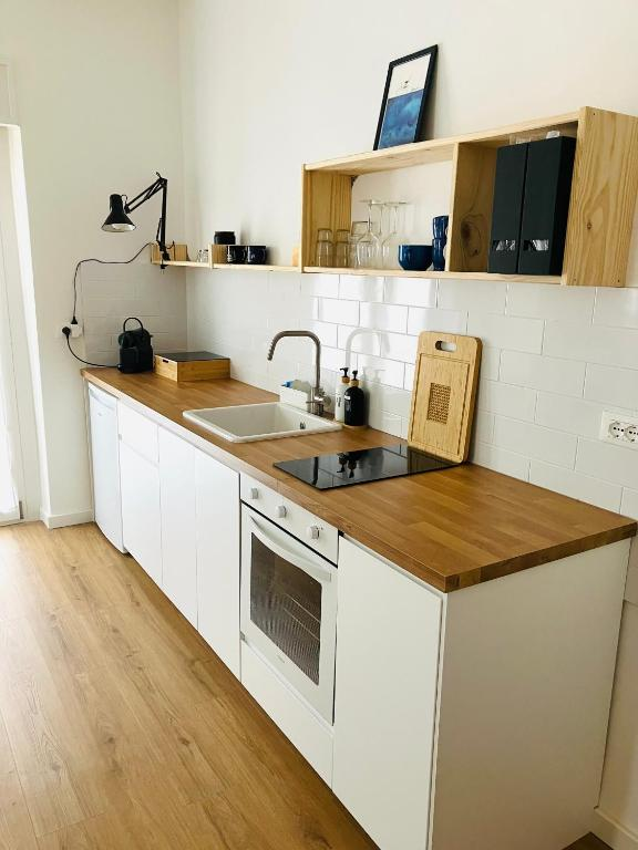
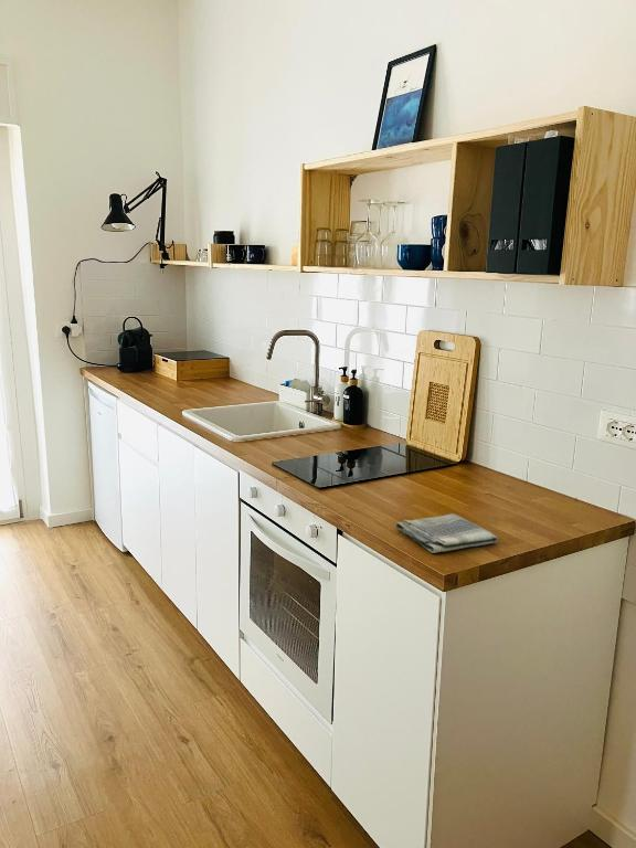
+ dish towel [394,512,499,554]
